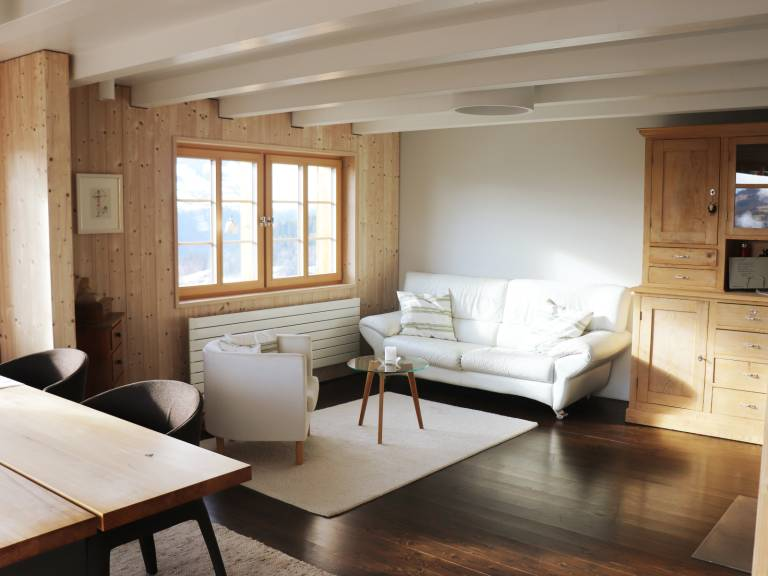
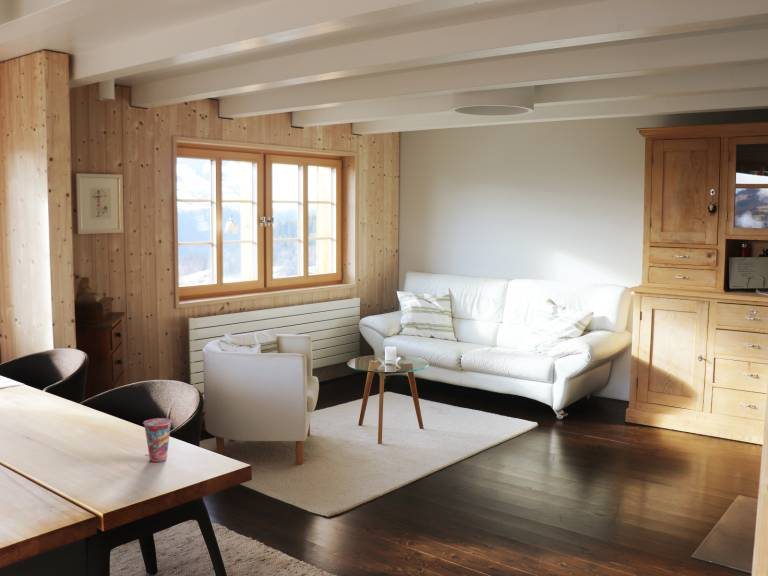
+ cup [142,417,176,463]
